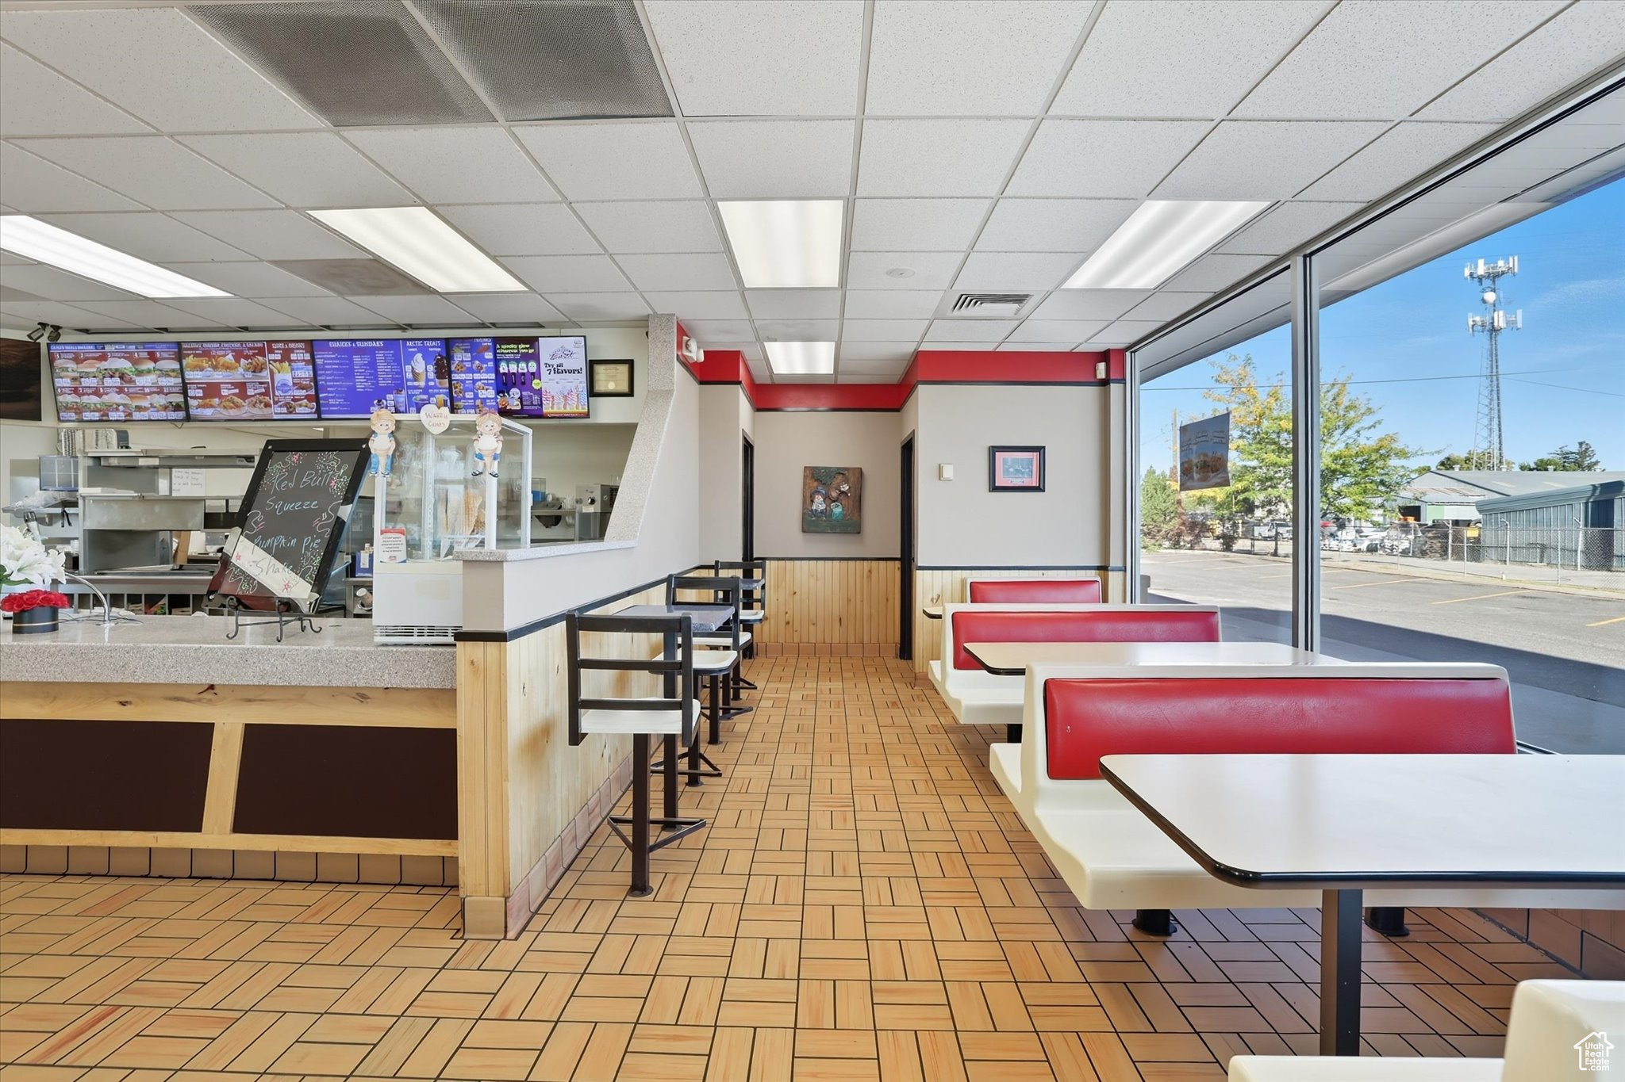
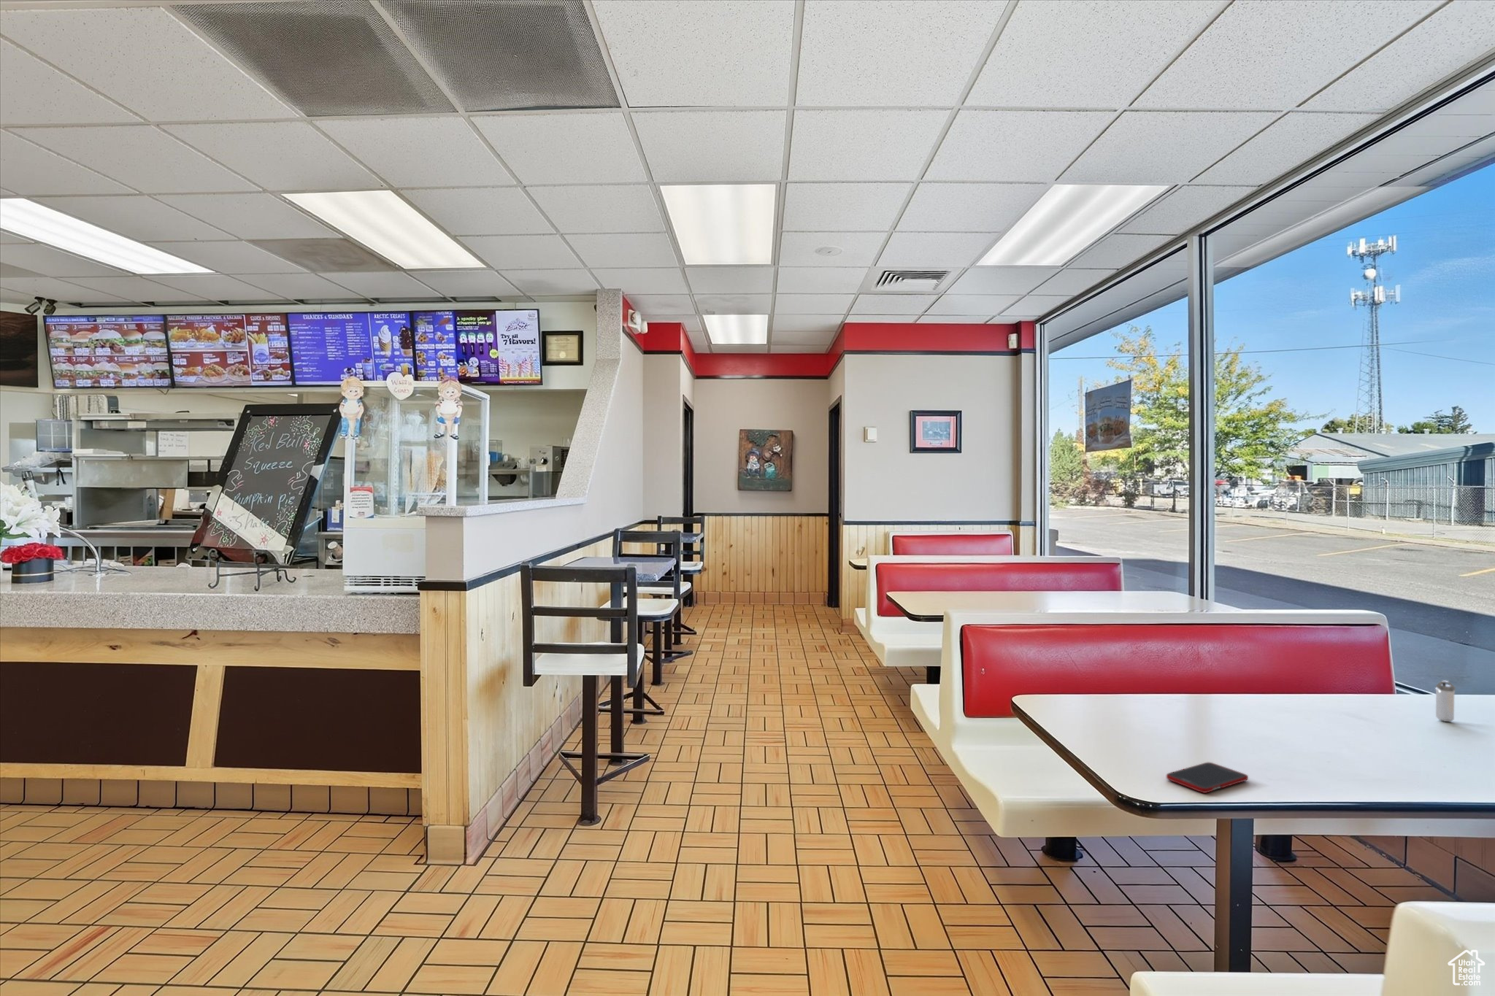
+ cell phone [1166,761,1249,794]
+ shaker [1434,679,1456,723]
